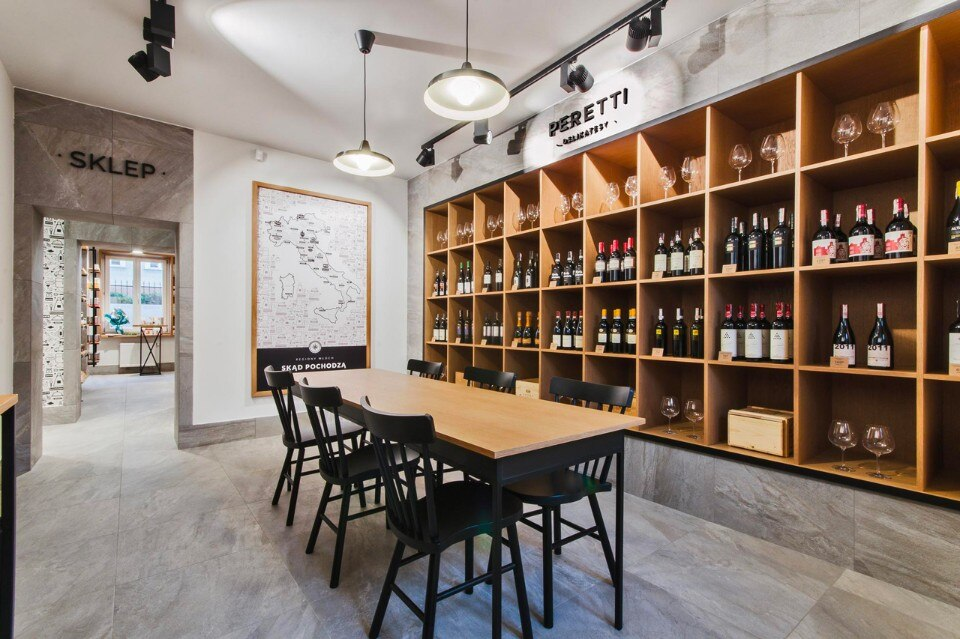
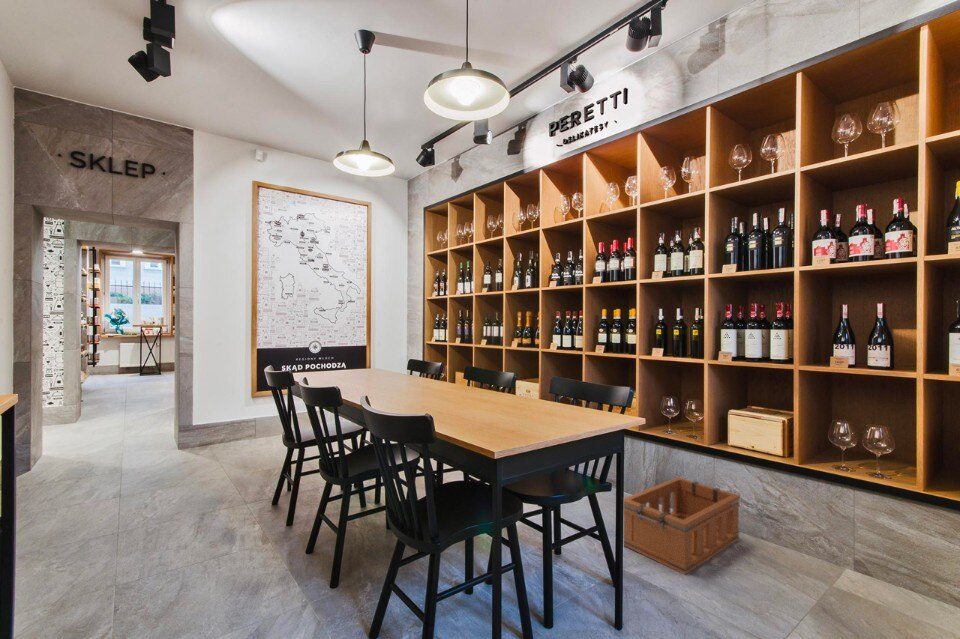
+ wooden crate [623,476,741,576]
